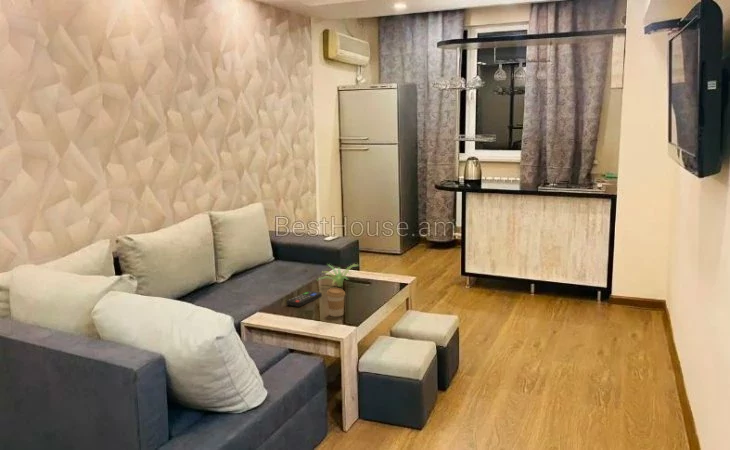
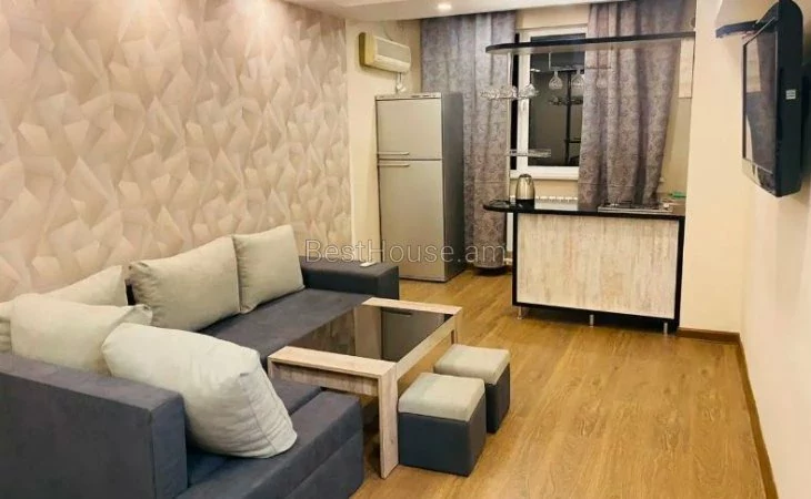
- remote control [285,290,323,308]
- plant [315,263,360,288]
- coffee cup [326,287,346,318]
